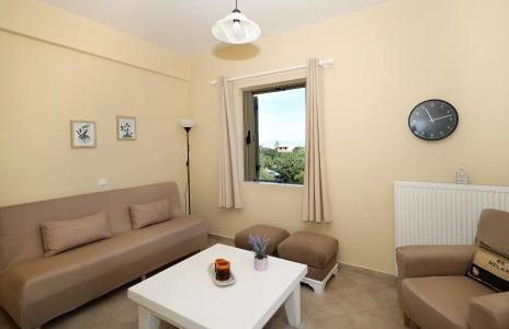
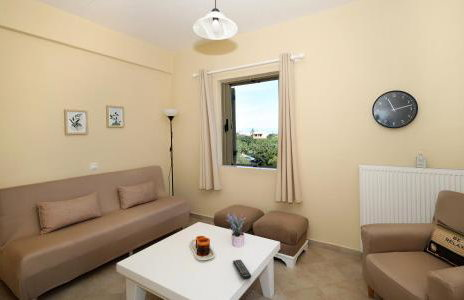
+ remote control [232,259,252,281]
